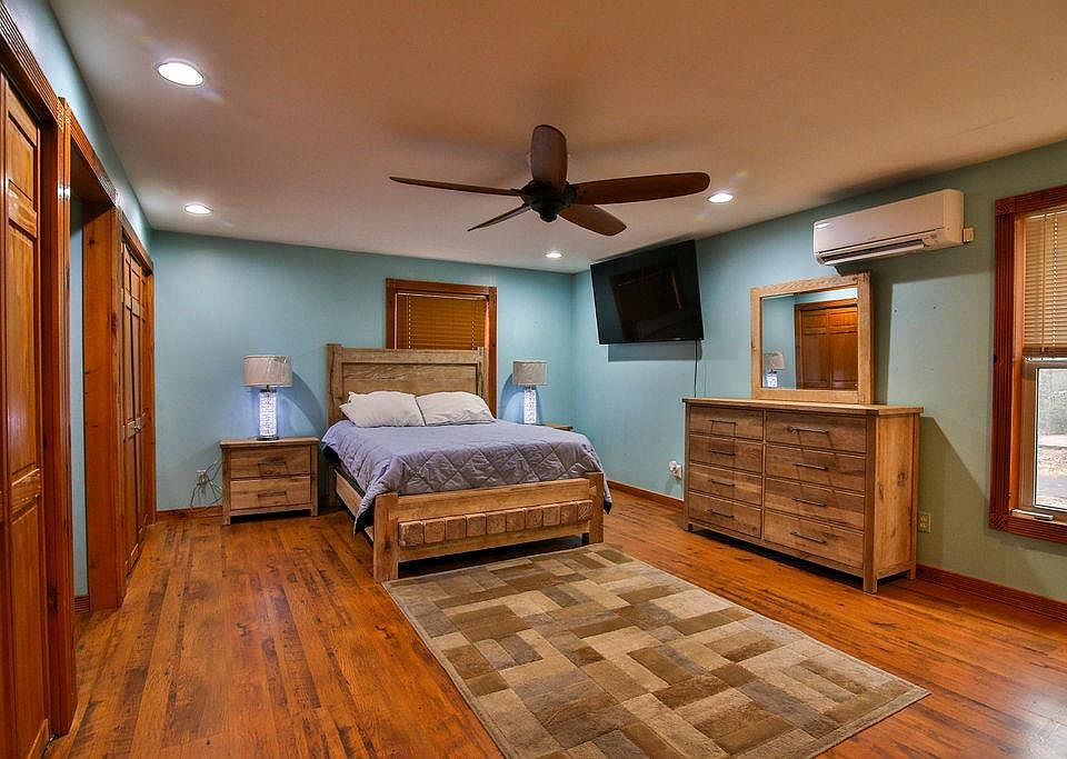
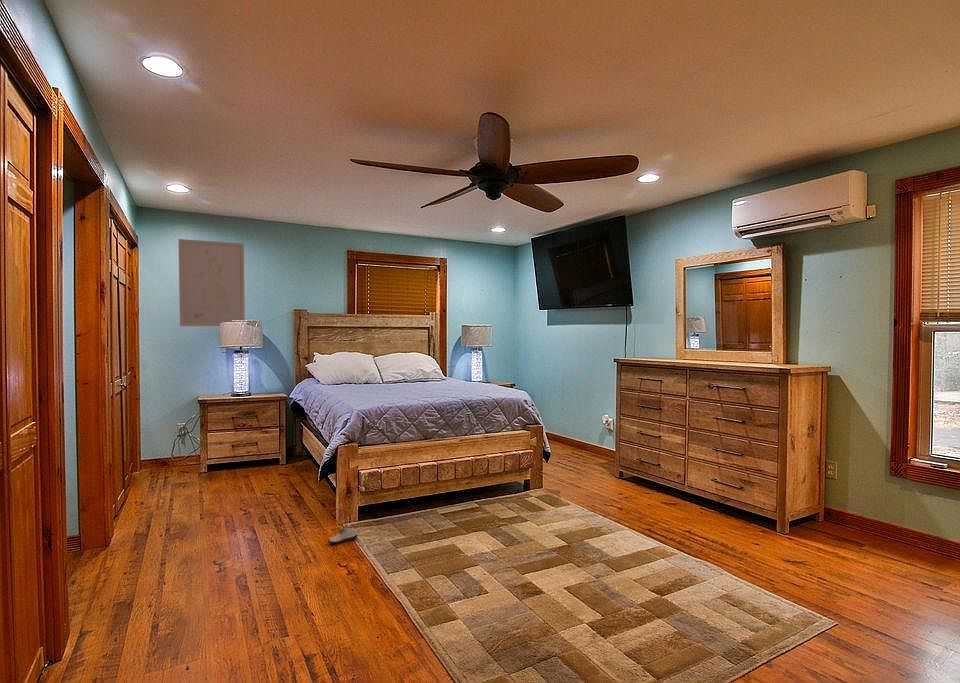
+ shoe [327,525,358,545]
+ wall art [178,238,246,327]
